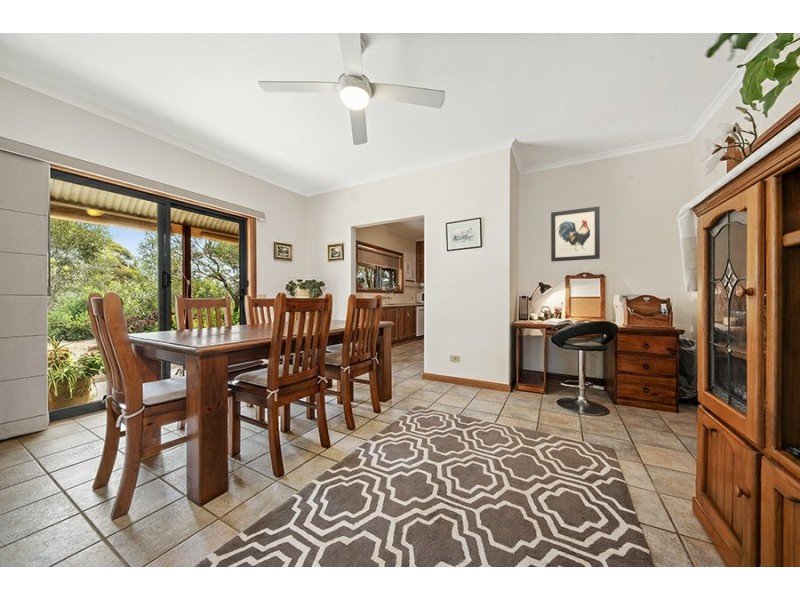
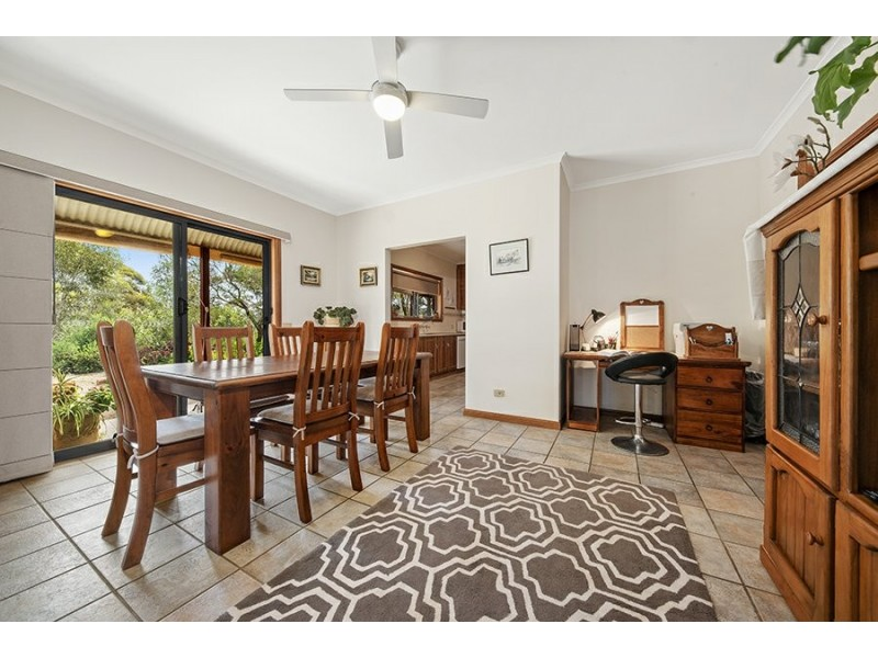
- wall art [550,206,601,263]
